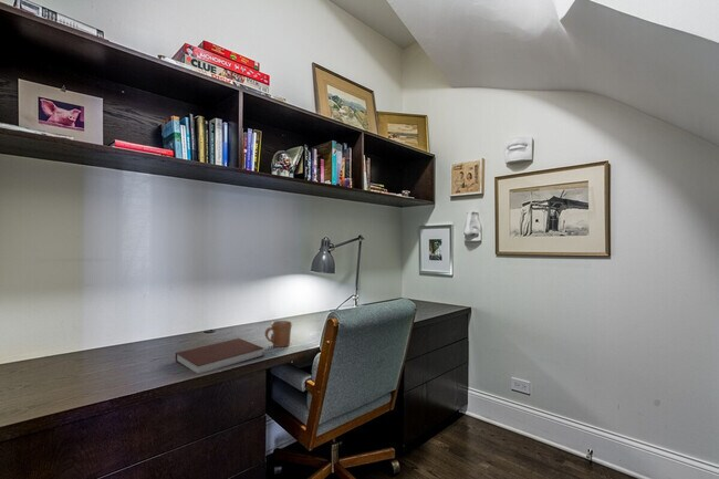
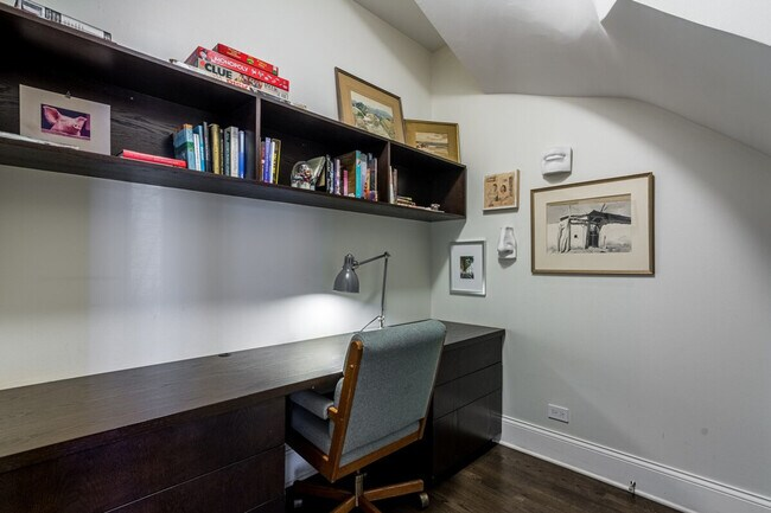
- mug [264,320,293,348]
- notebook [175,337,264,374]
